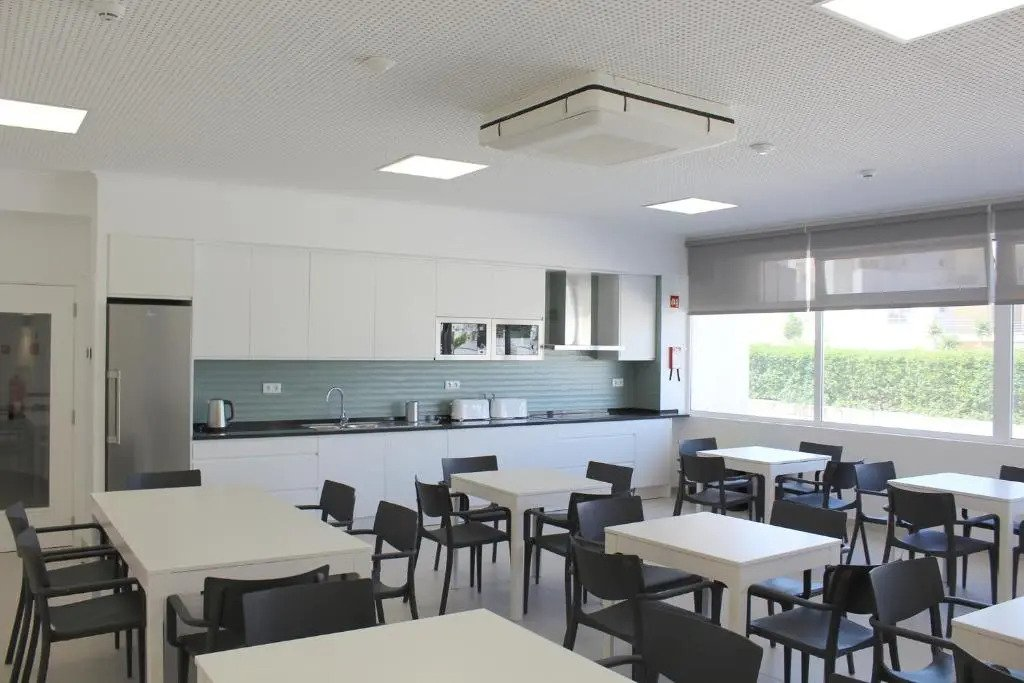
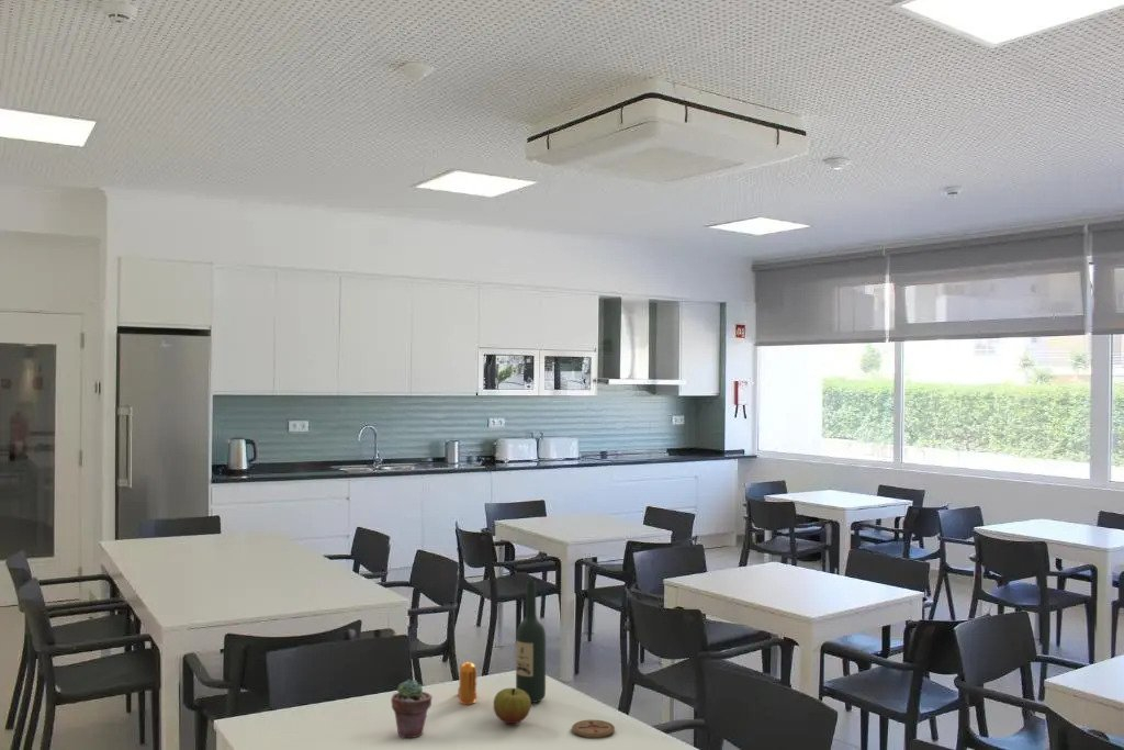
+ apple [493,687,532,725]
+ pepper shaker [457,661,477,705]
+ potted succulent [390,679,434,739]
+ wine bottle [515,580,547,704]
+ coaster [571,719,616,739]
